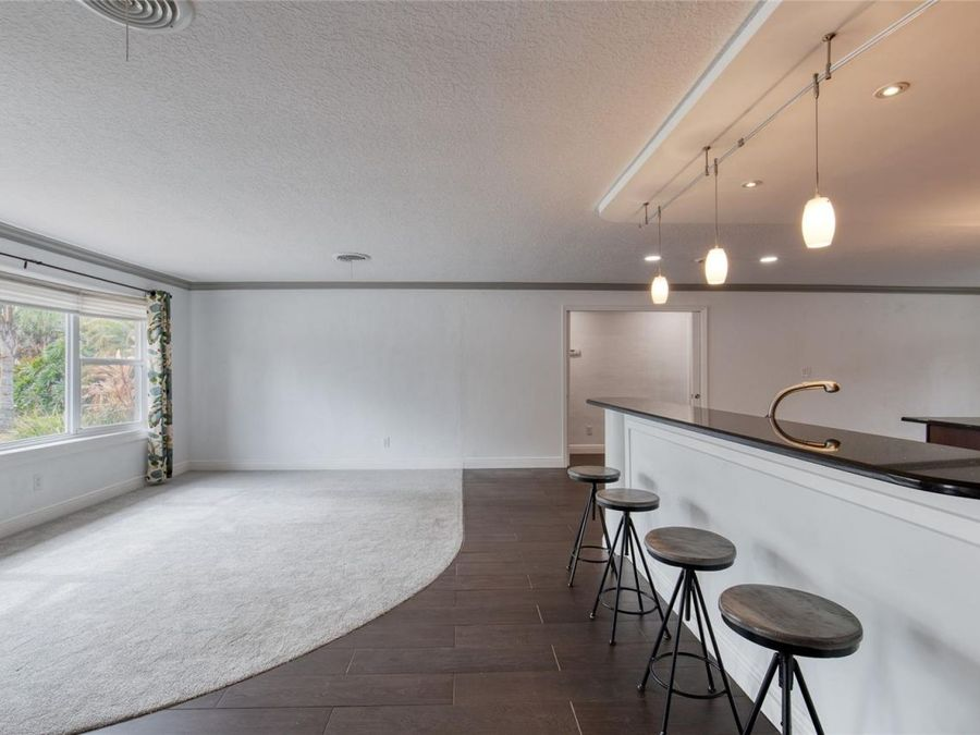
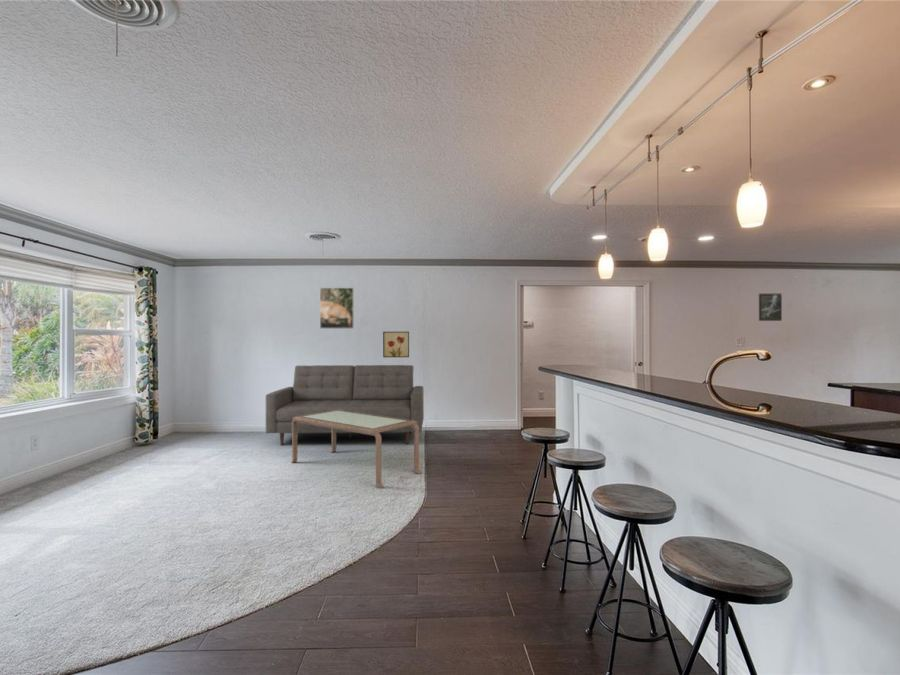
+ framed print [758,293,783,322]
+ wall art [382,331,410,358]
+ sofa [265,364,425,446]
+ coffee table [290,410,422,489]
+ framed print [319,287,355,330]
